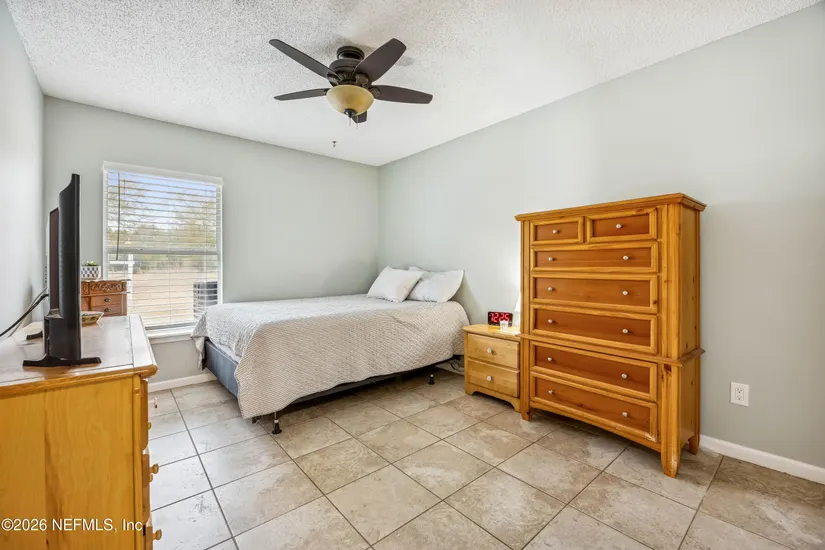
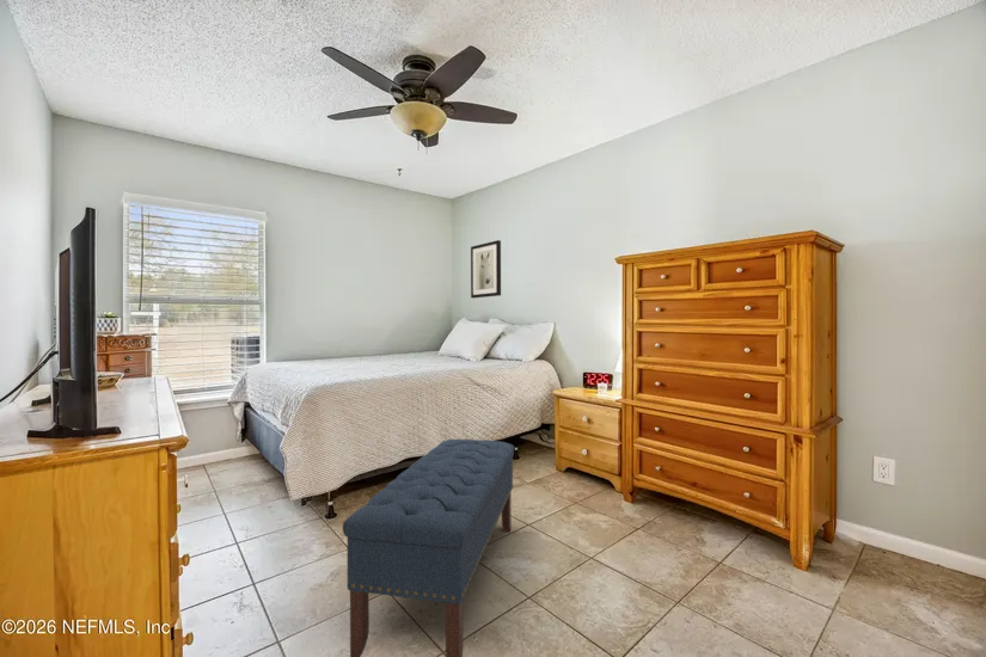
+ bench [342,438,515,657]
+ wall art [470,239,502,299]
